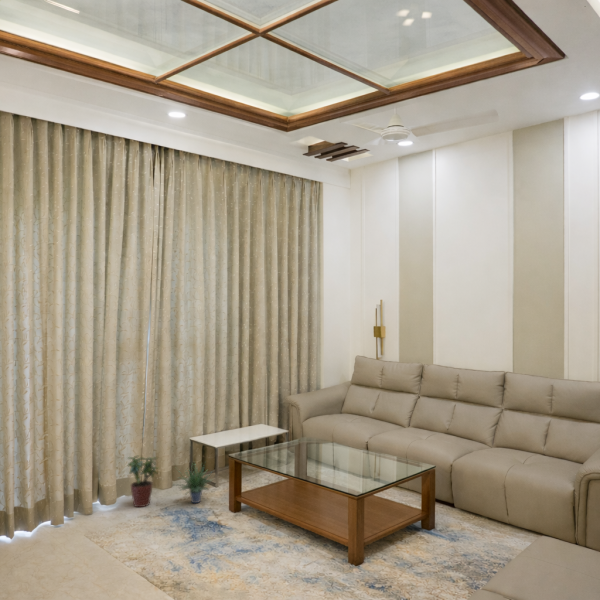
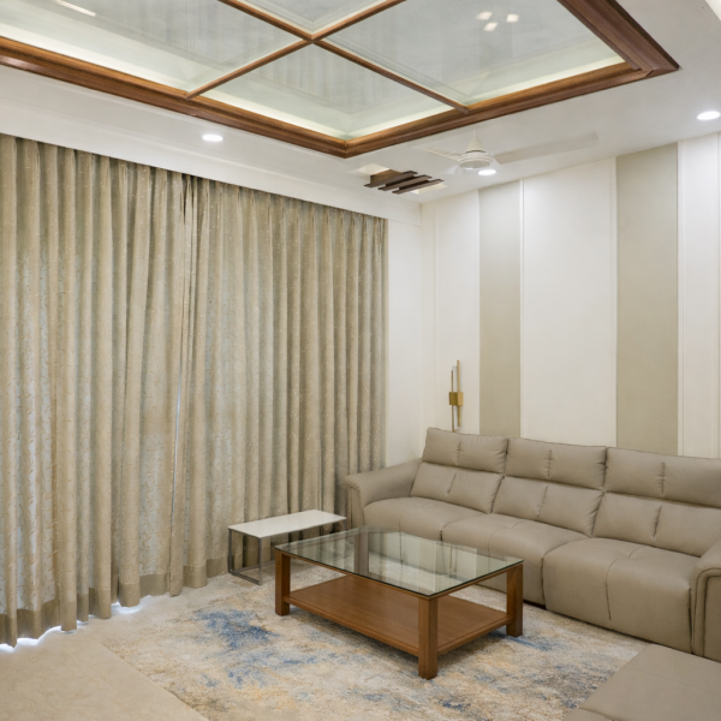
- potted plant [126,455,160,508]
- potted plant [170,460,215,504]
